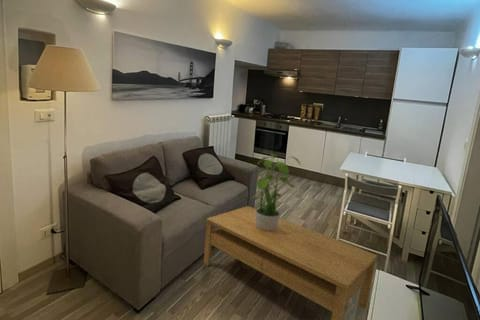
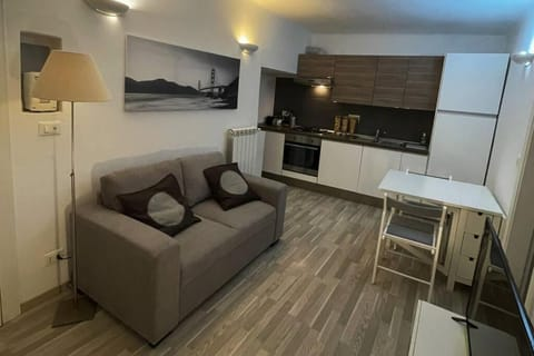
- potted plant [245,152,302,231]
- coffee table [203,205,378,320]
